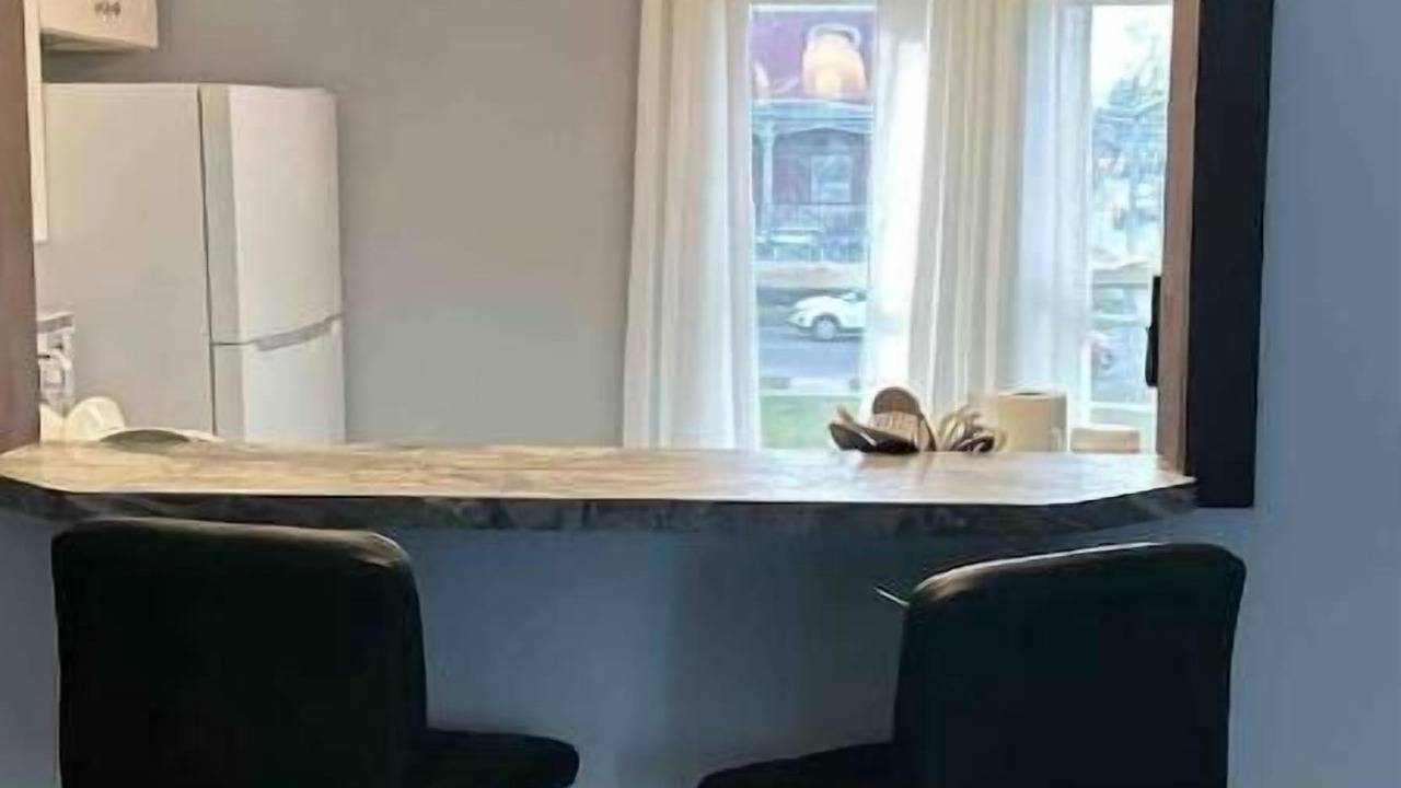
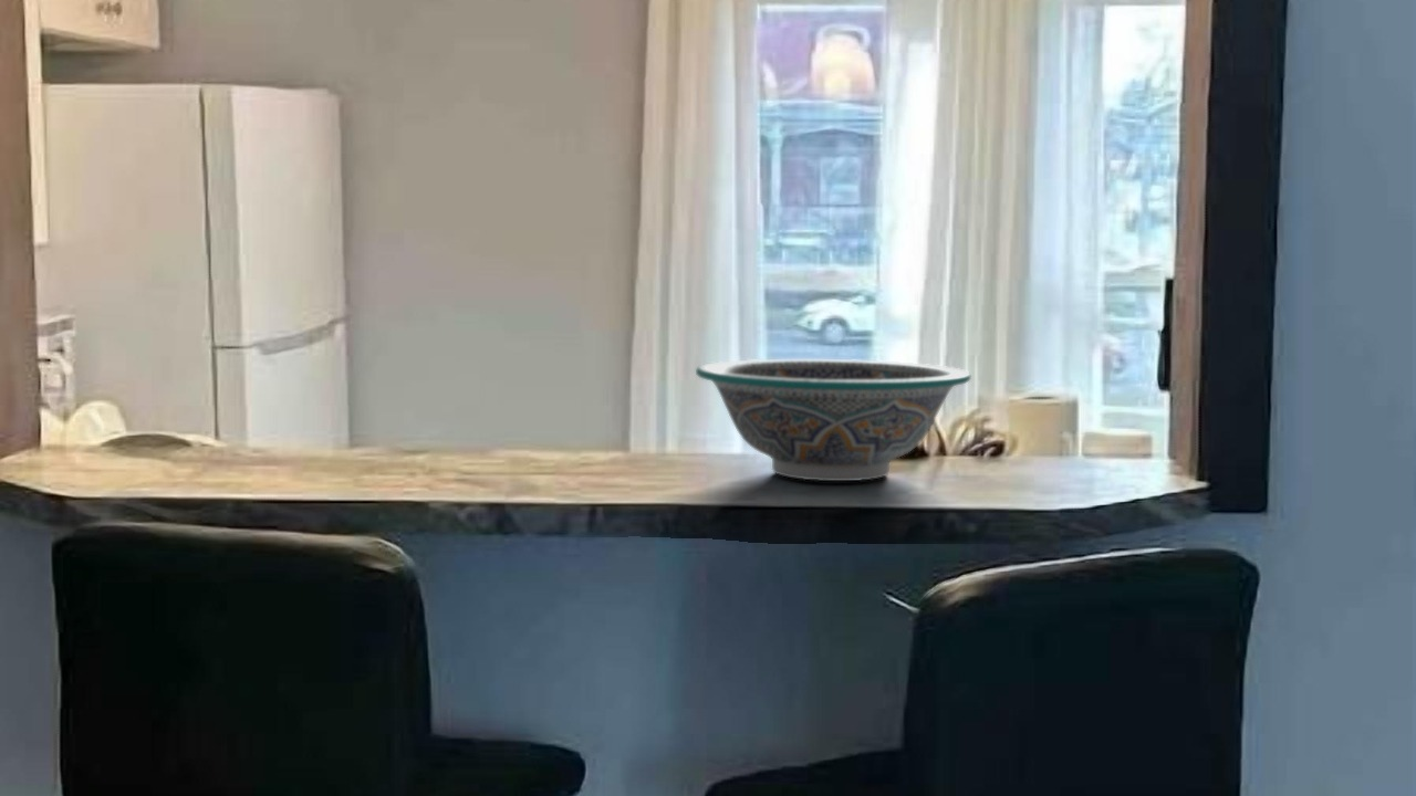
+ bowl [695,358,972,482]
